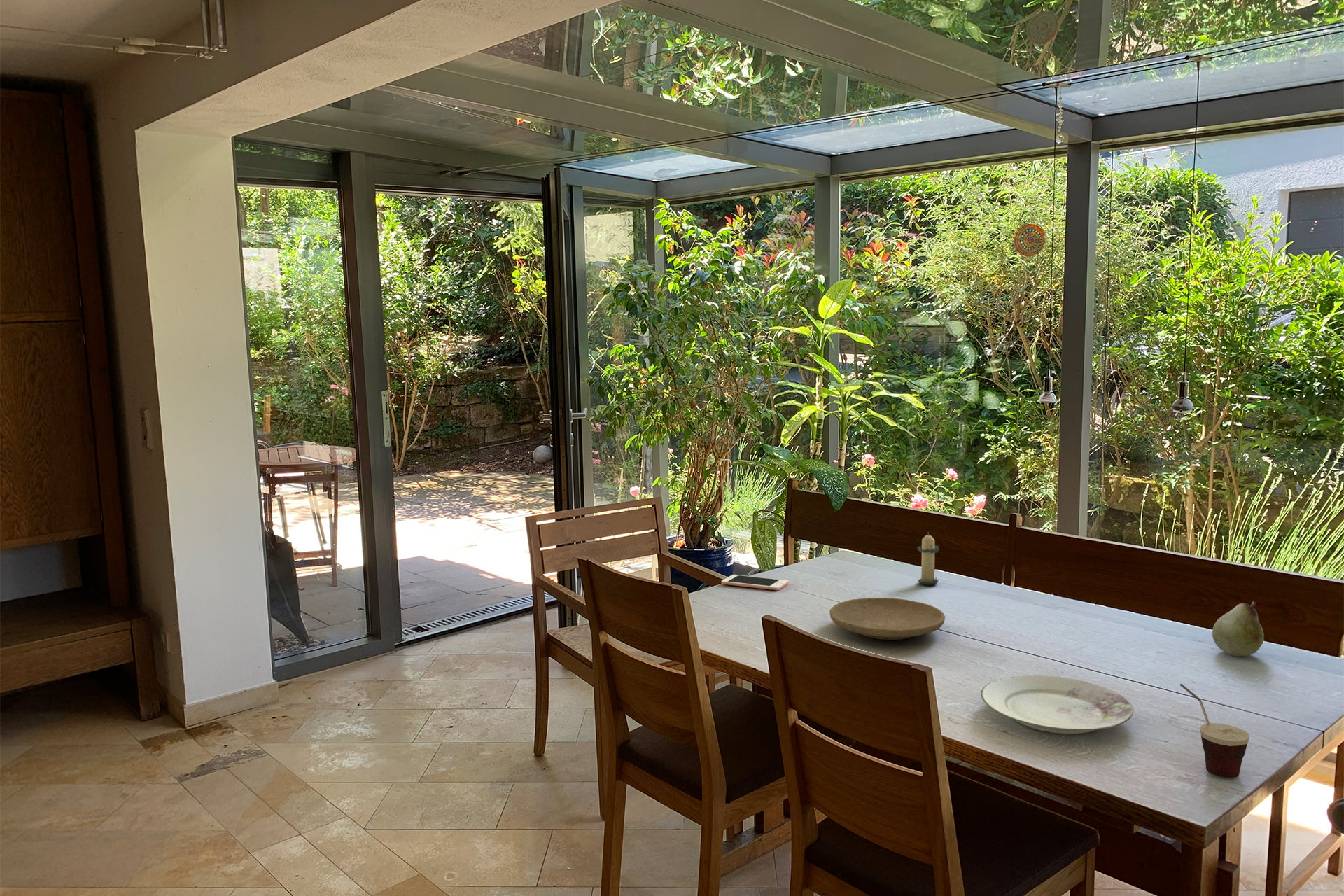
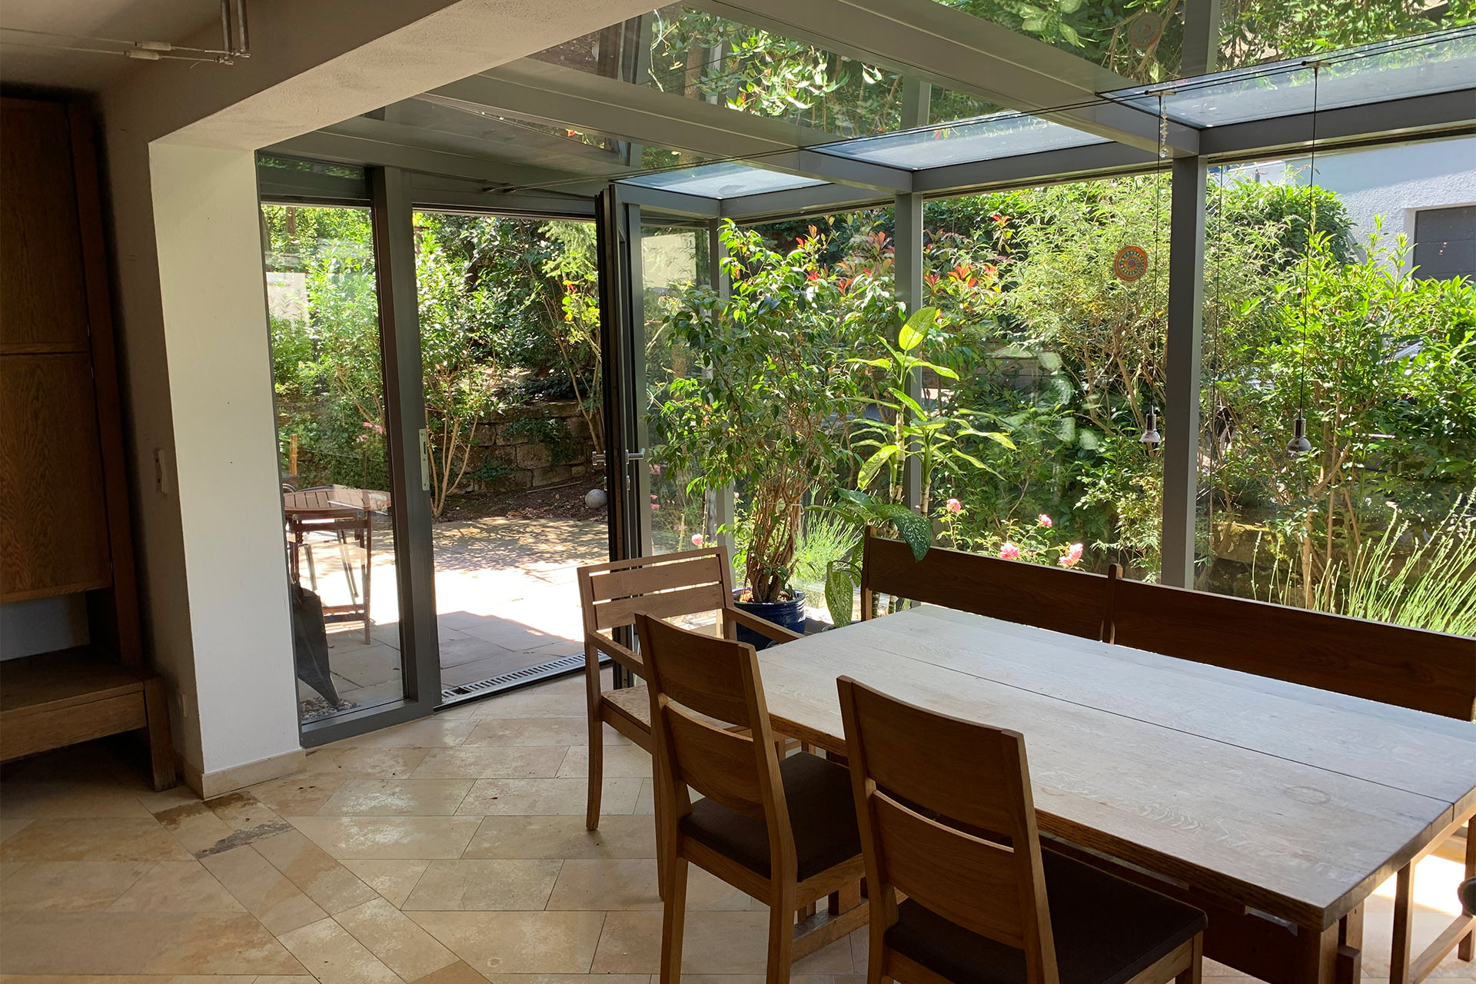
- candle [916,531,941,586]
- cup [1180,683,1250,778]
- cell phone [721,574,790,591]
- plate [829,597,946,640]
- plate [980,675,1135,734]
- fruit [1212,601,1265,657]
